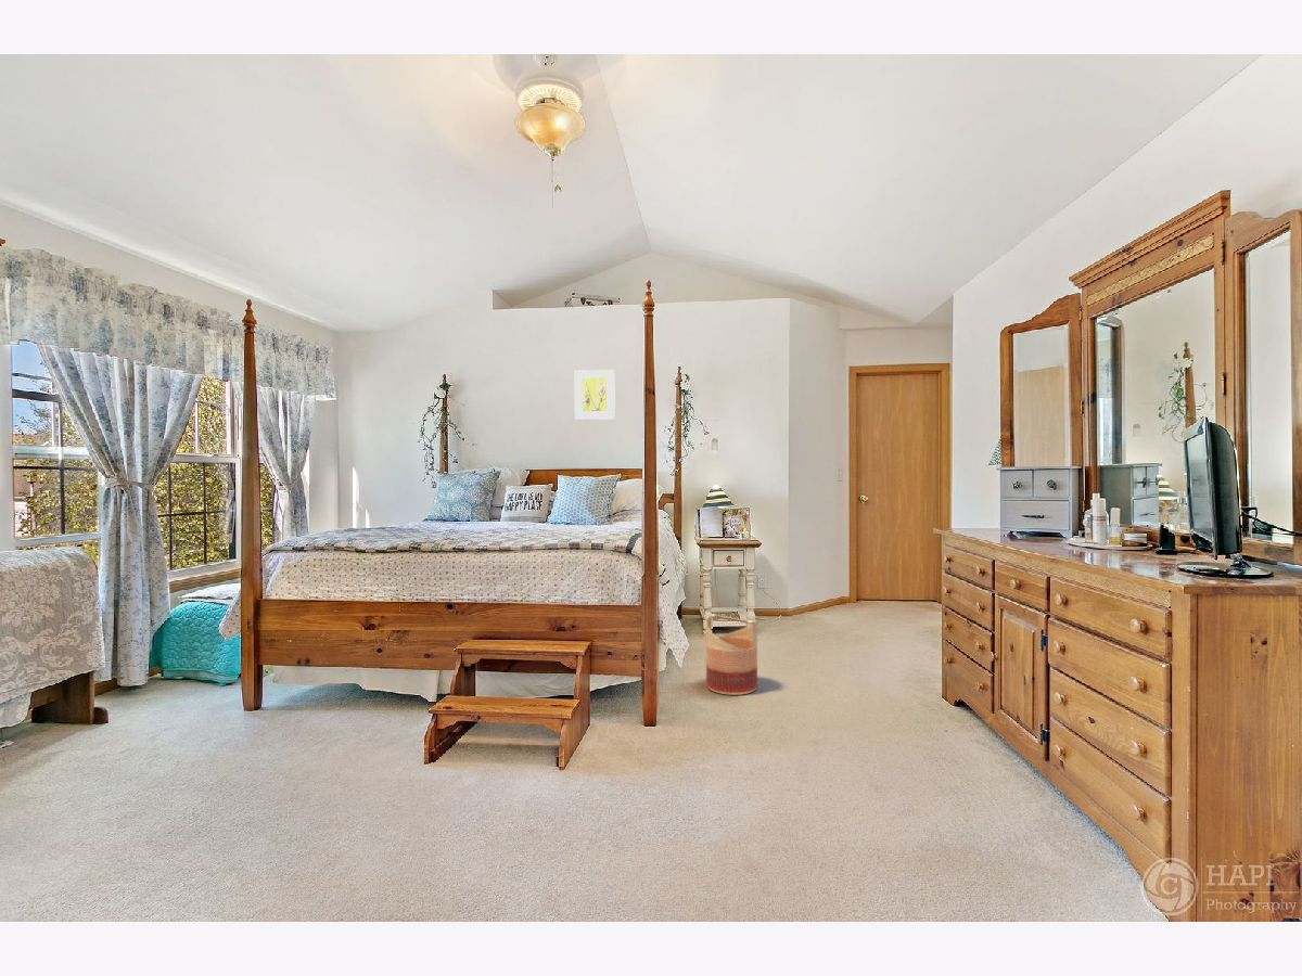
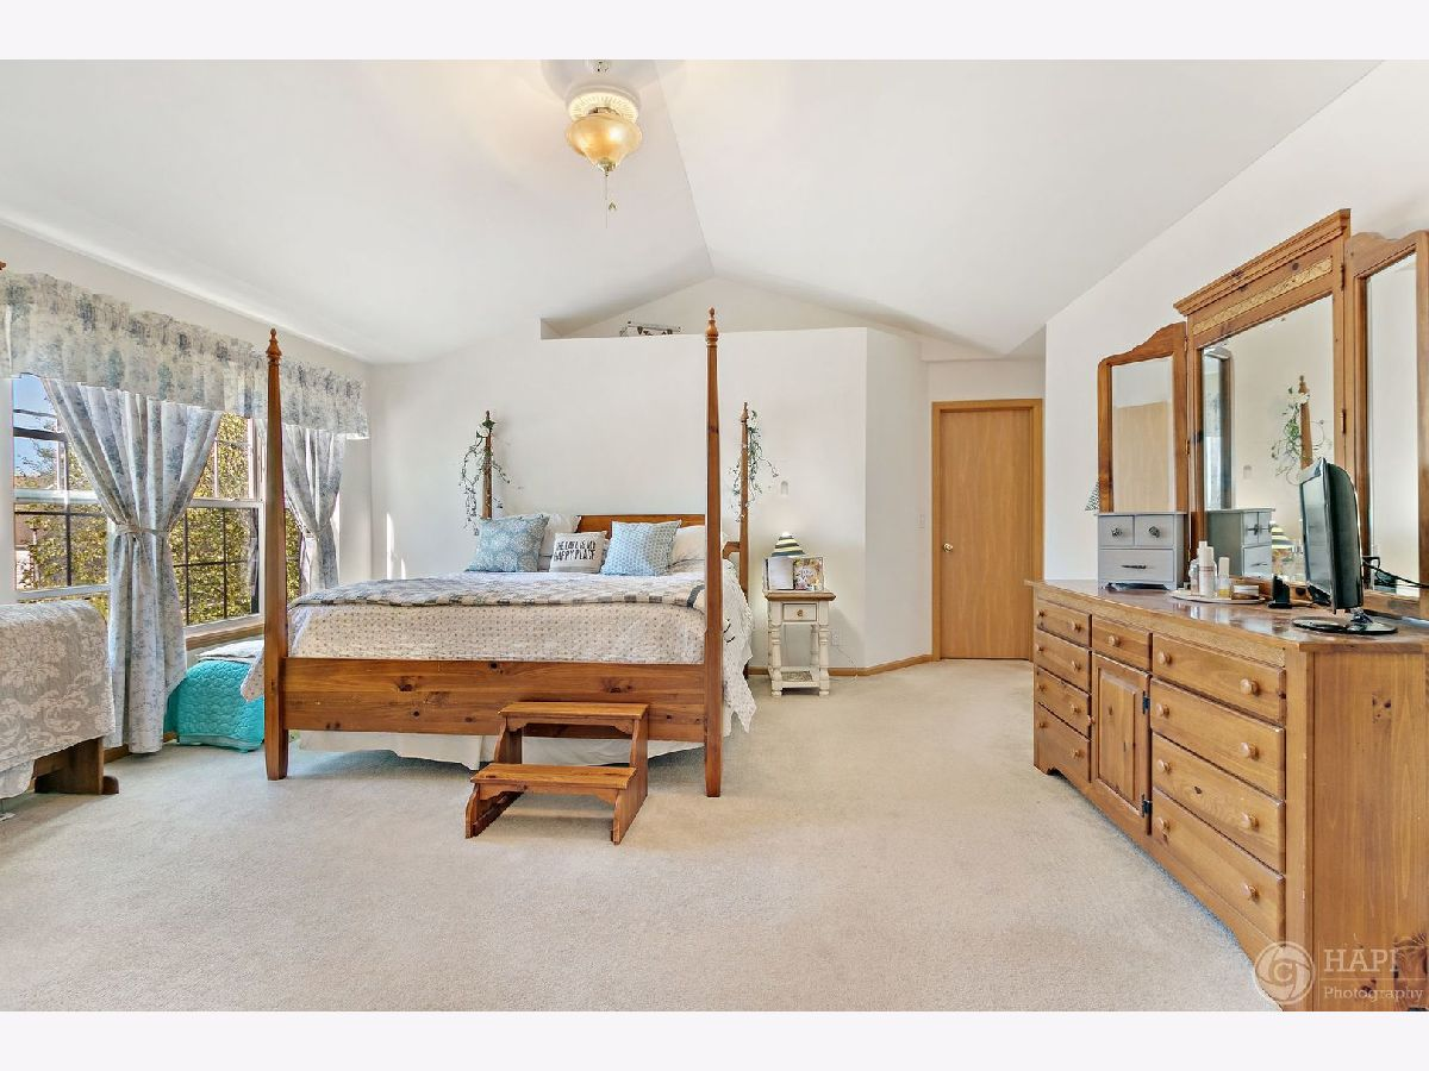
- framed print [574,369,616,421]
- basket [705,613,758,696]
